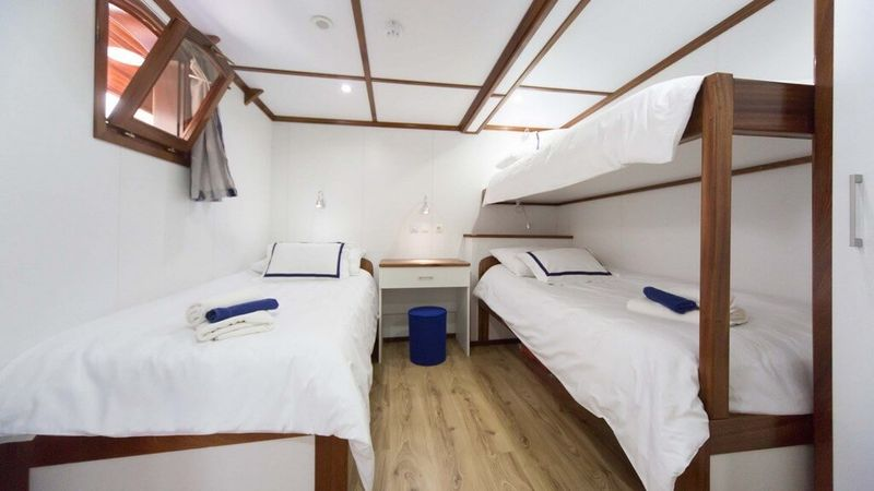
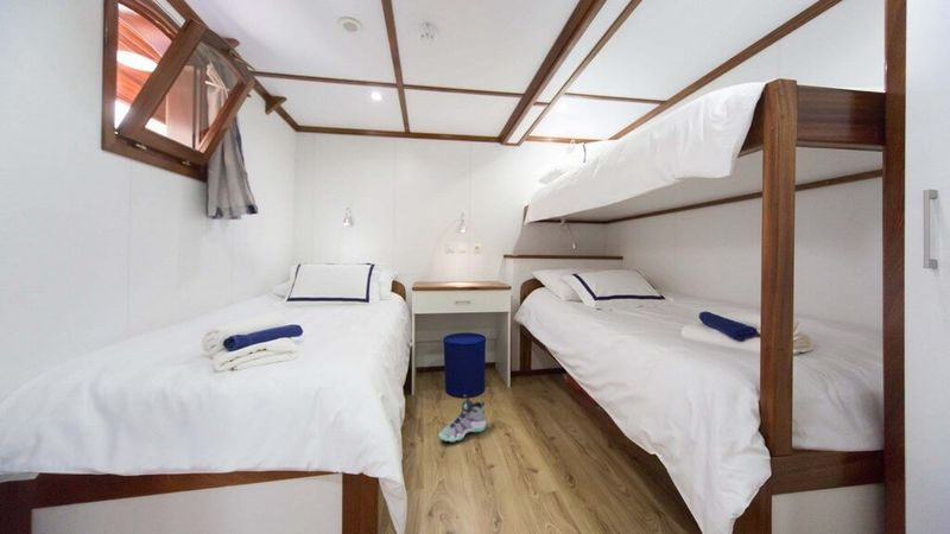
+ sneaker [438,394,487,443]
